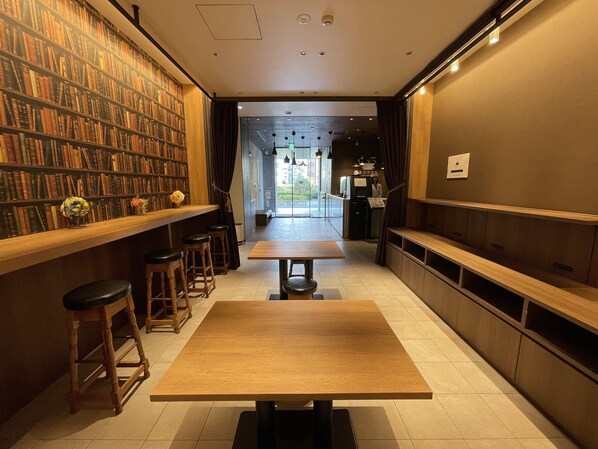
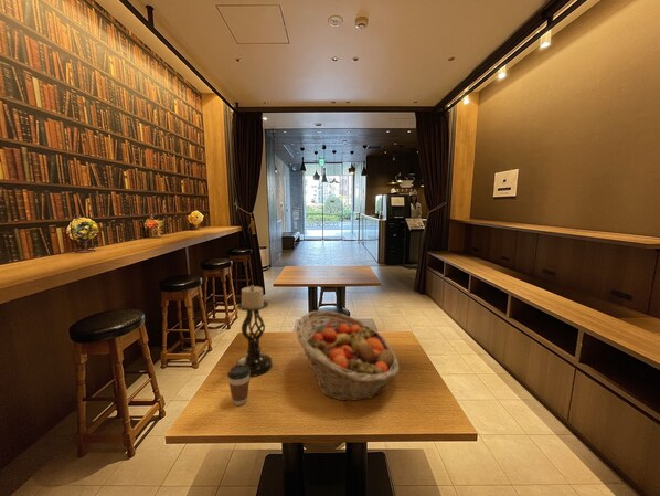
+ candle holder [235,284,274,378]
+ coffee cup [226,365,251,407]
+ fruit basket [295,309,401,402]
